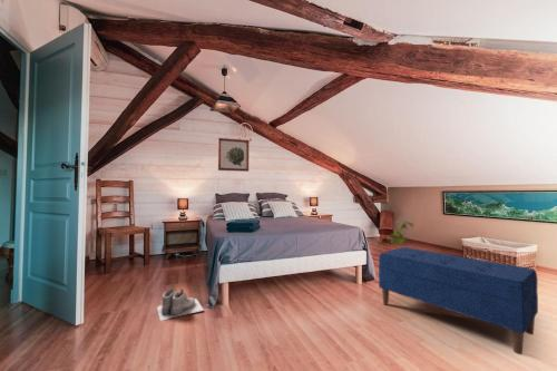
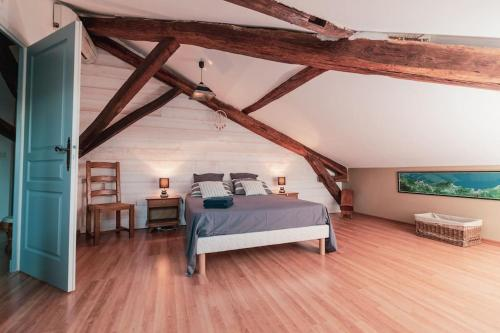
- house plant [385,219,414,251]
- boots [156,287,205,322]
- wall art [217,137,250,173]
- bench [378,246,539,355]
